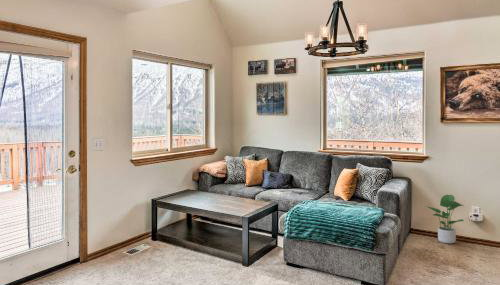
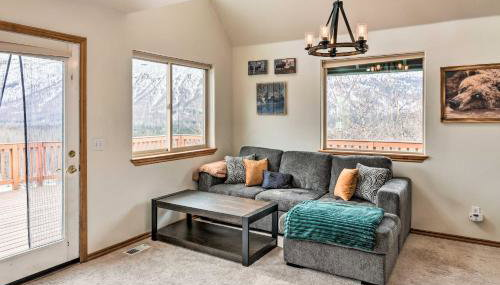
- potted plant [425,194,465,244]
